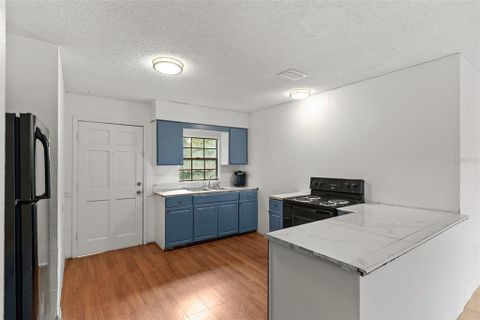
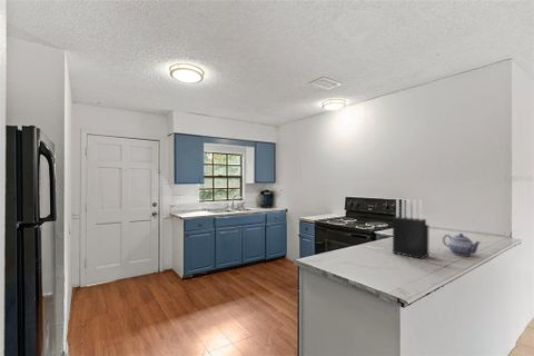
+ teapot [442,233,483,257]
+ knife block [392,198,429,260]
